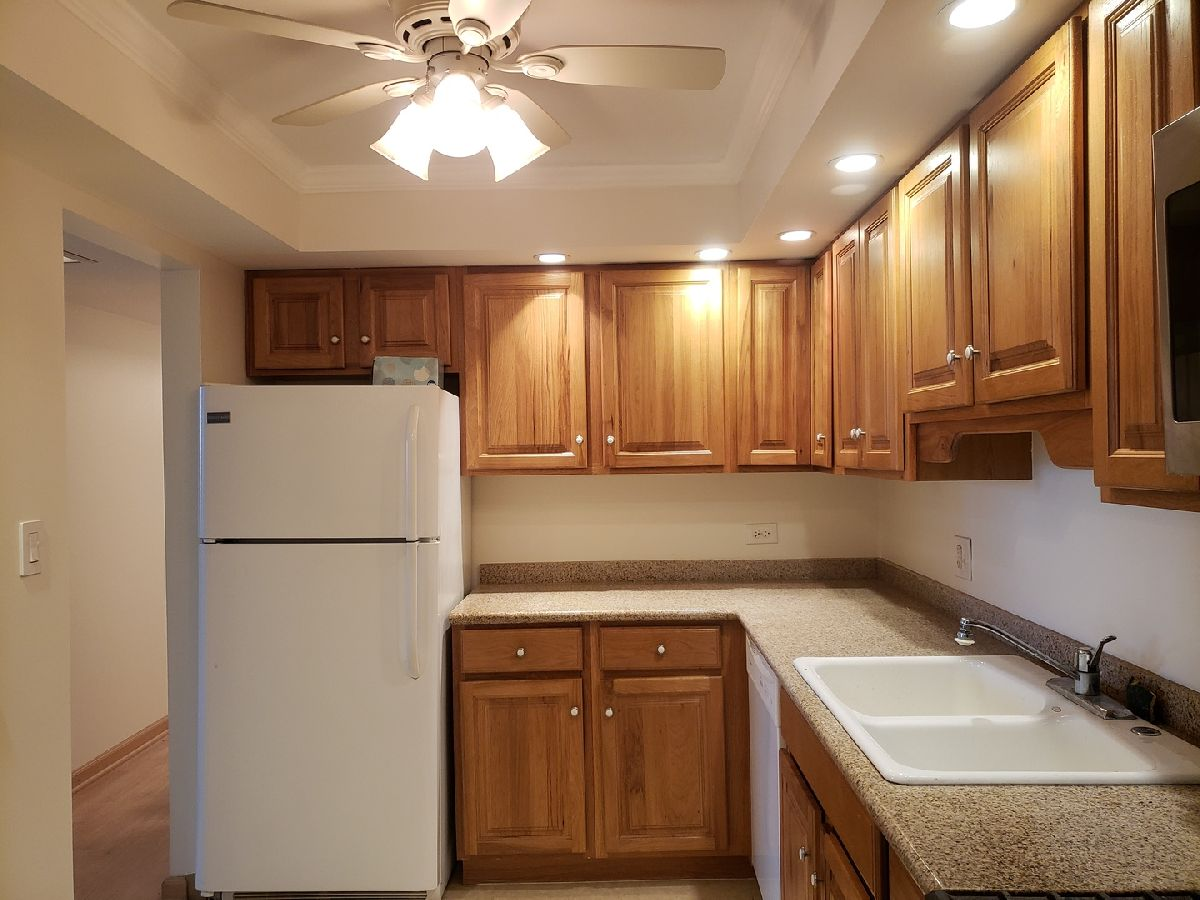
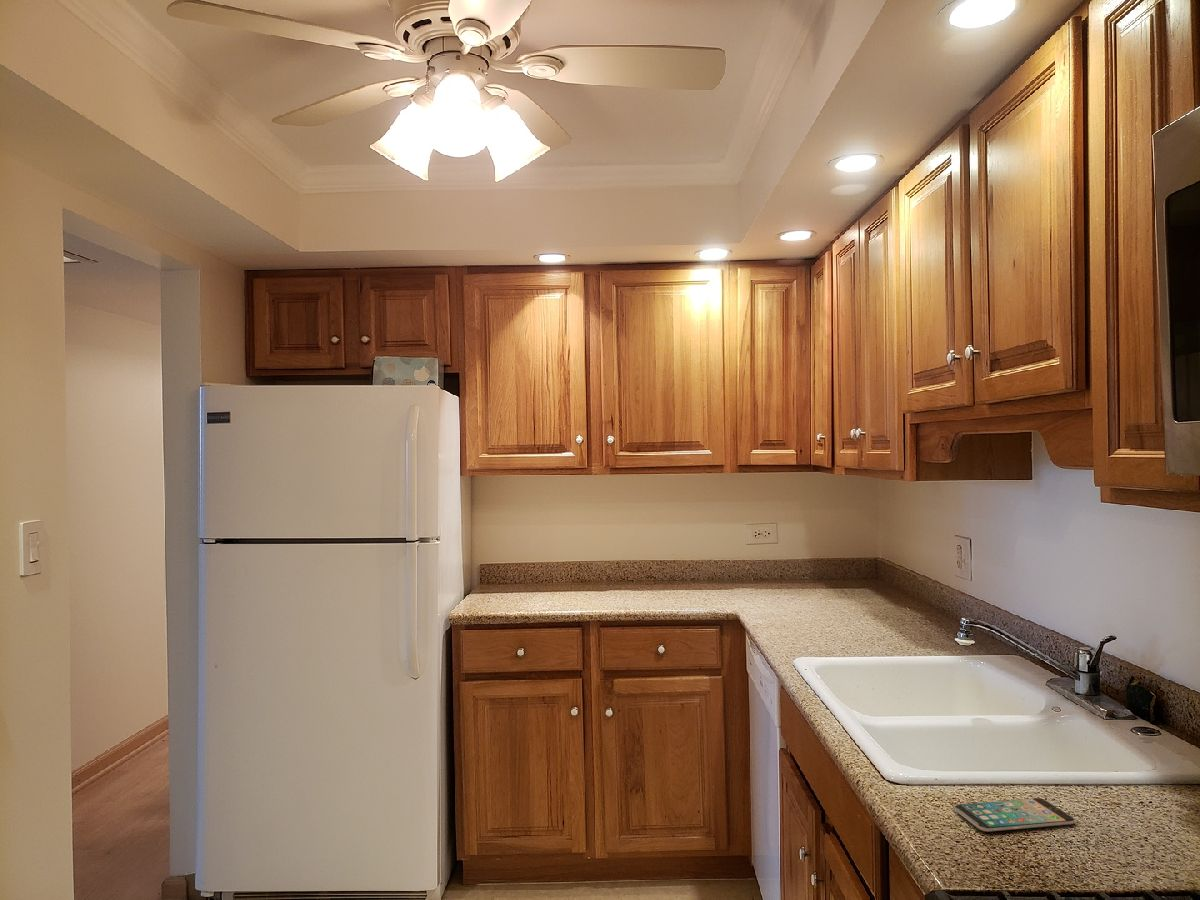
+ smartphone [953,797,1076,833]
